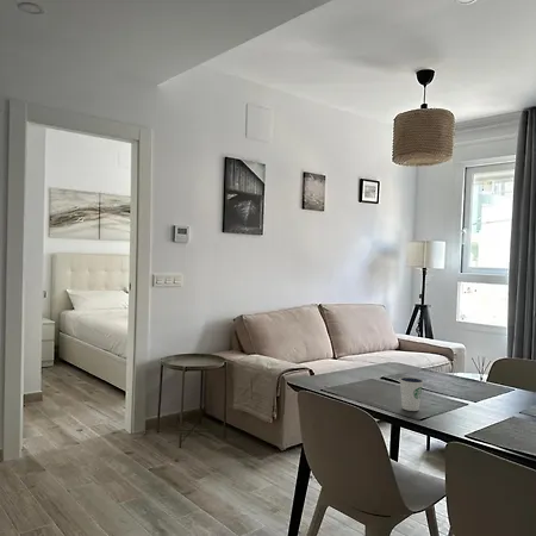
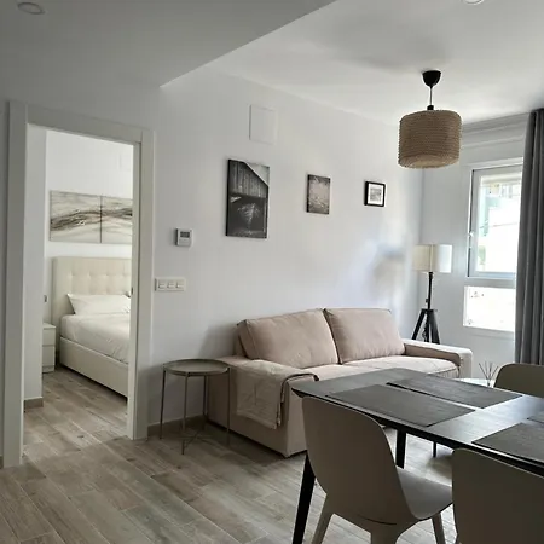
- dixie cup [399,375,425,412]
